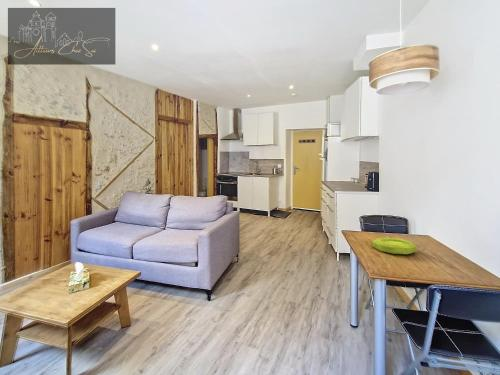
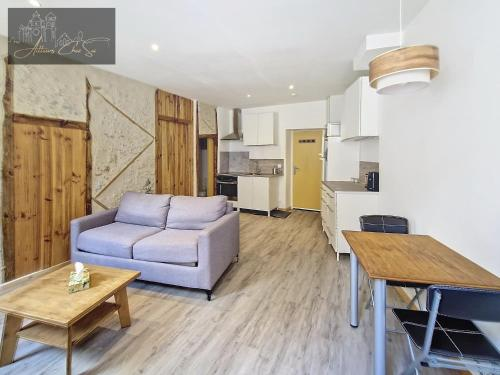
- bowl [371,237,418,255]
